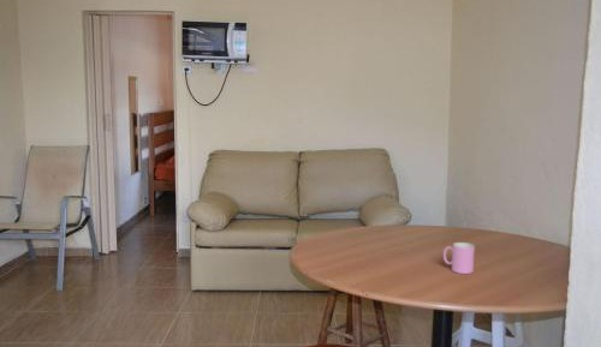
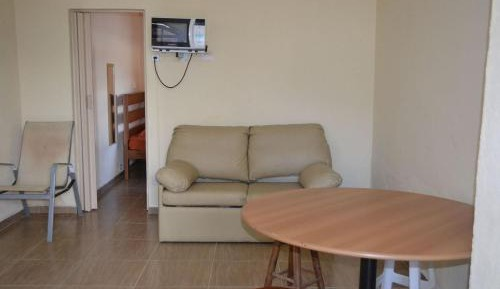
- cup [442,241,476,275]
